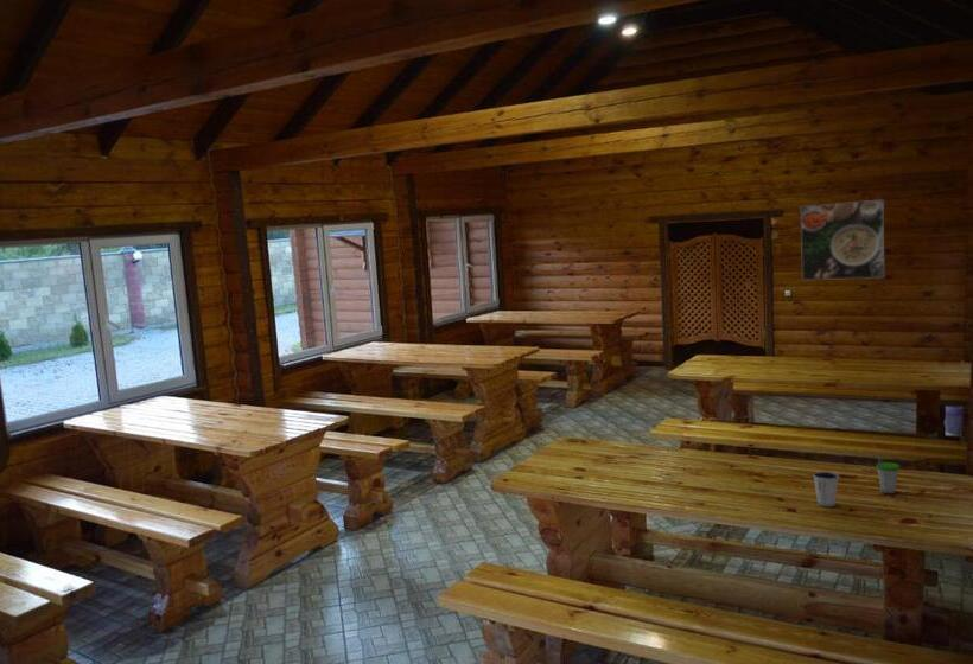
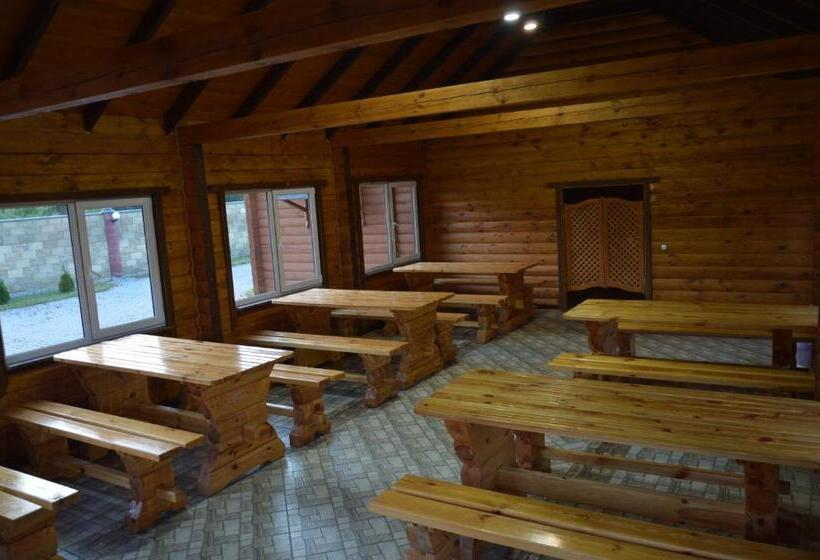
- dixie cup [812,471,840,507]
- cup [873,452,901,494]
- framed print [800,198,885,281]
